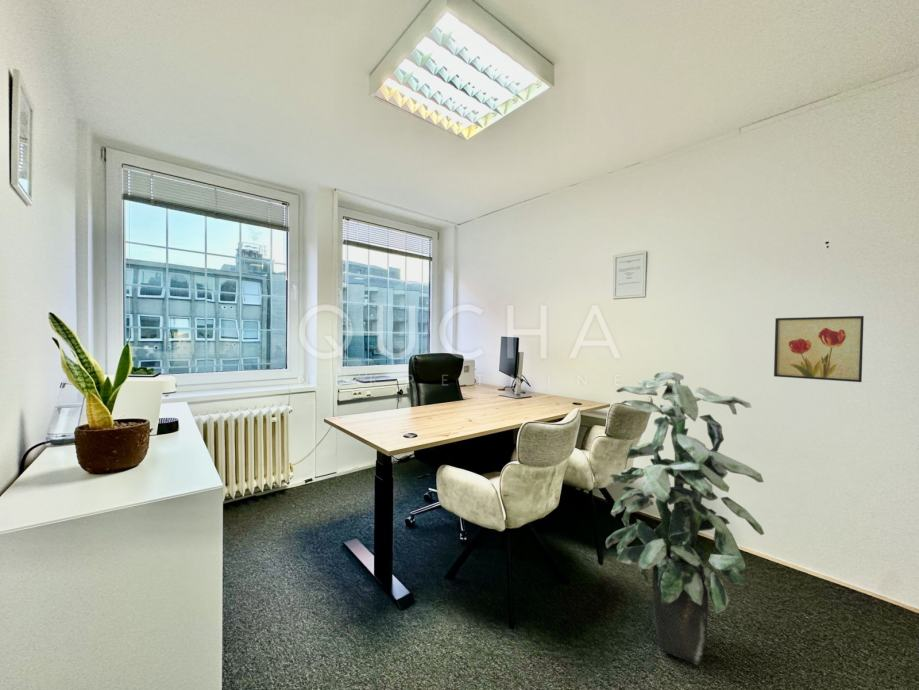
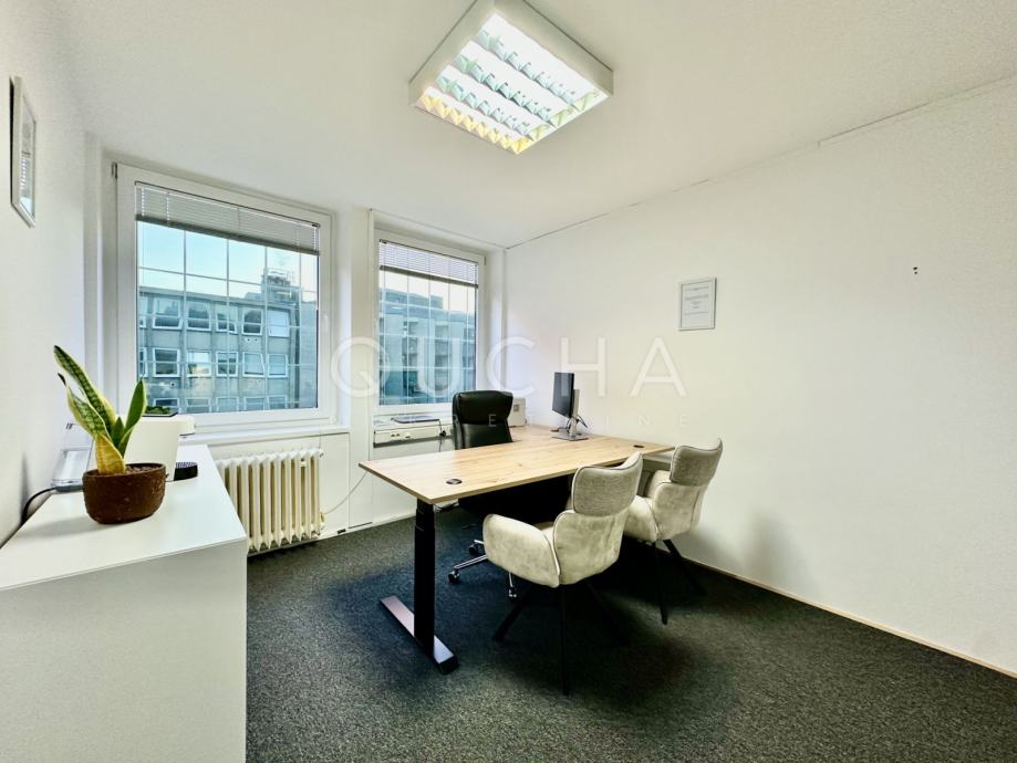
- indoor plant [605,371,765,666]
- wall art [773,315,865,383]
